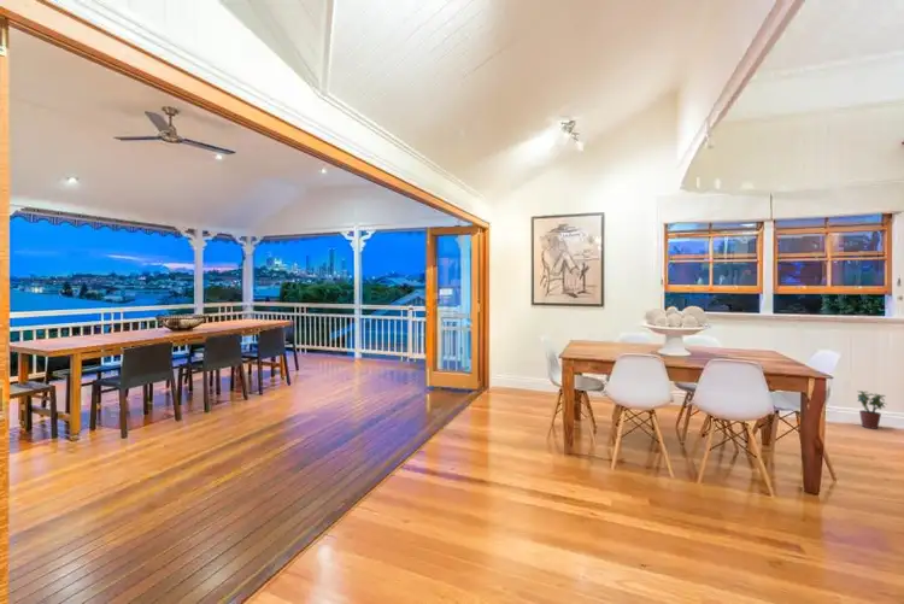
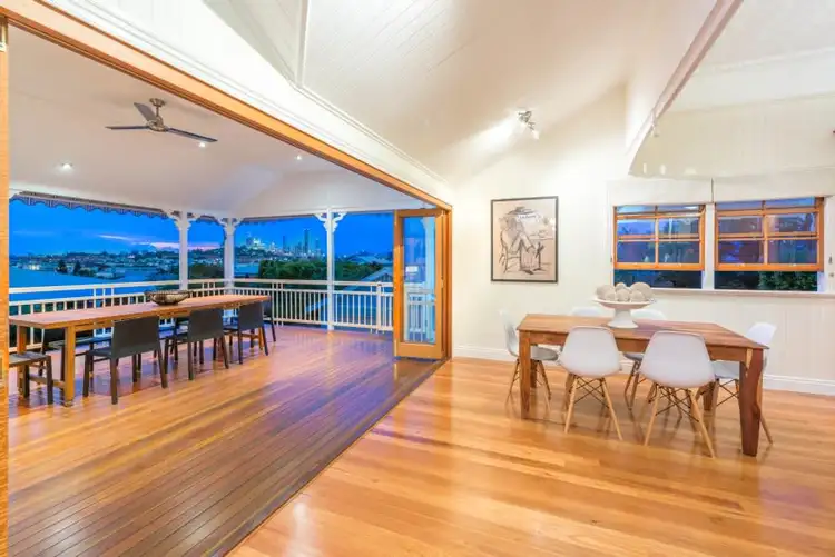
- potted plant [856,389,887,430]
